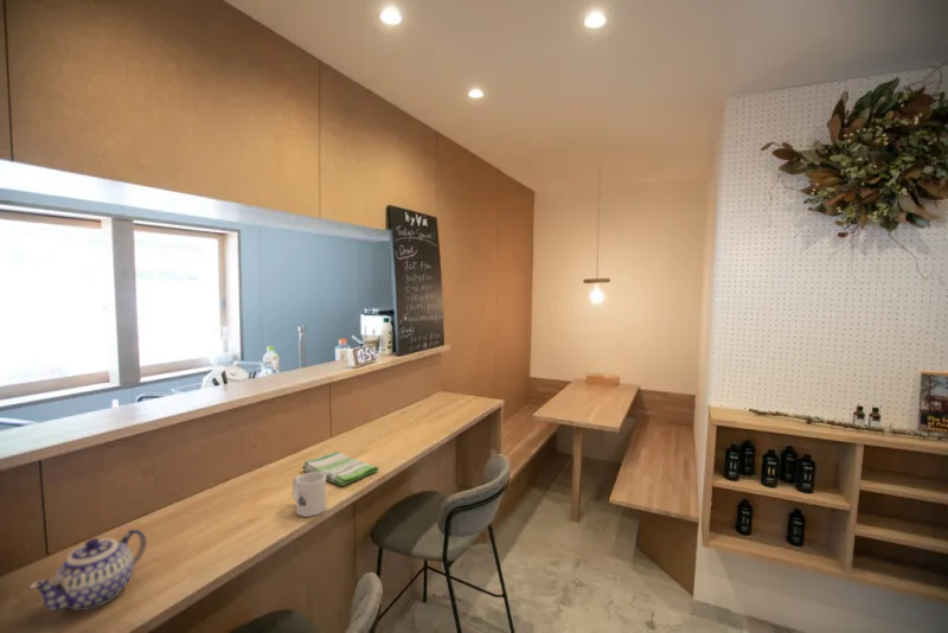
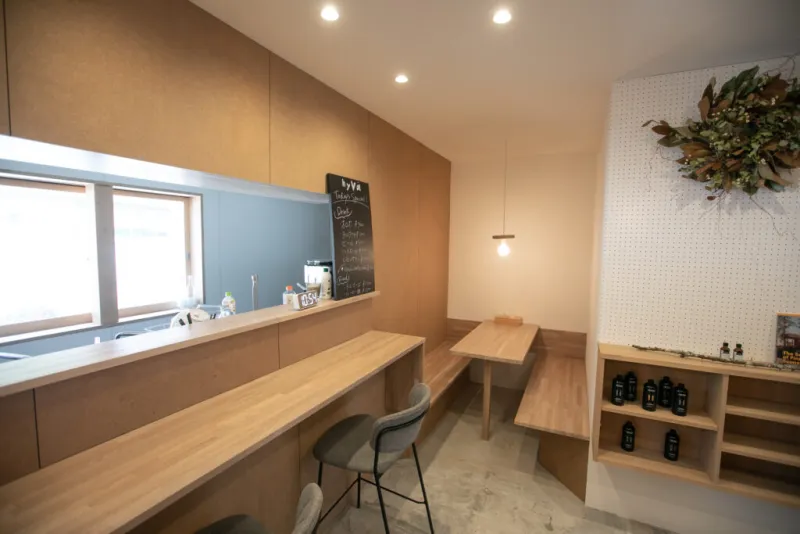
- teapot [27,528,147,613]
- mug [292,472,327,518]
- dish towel [301,450,379,487]
